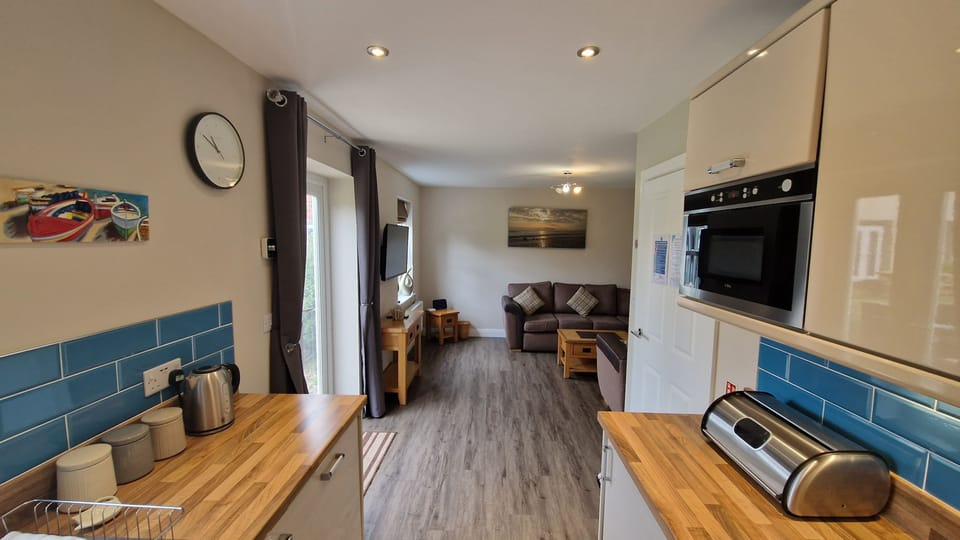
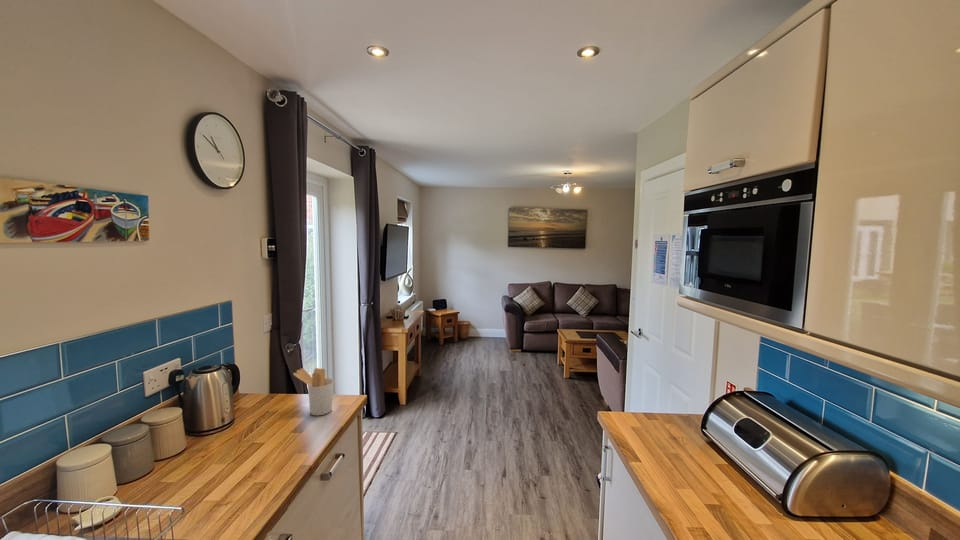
+ utensil holder [292,367,335,416]
